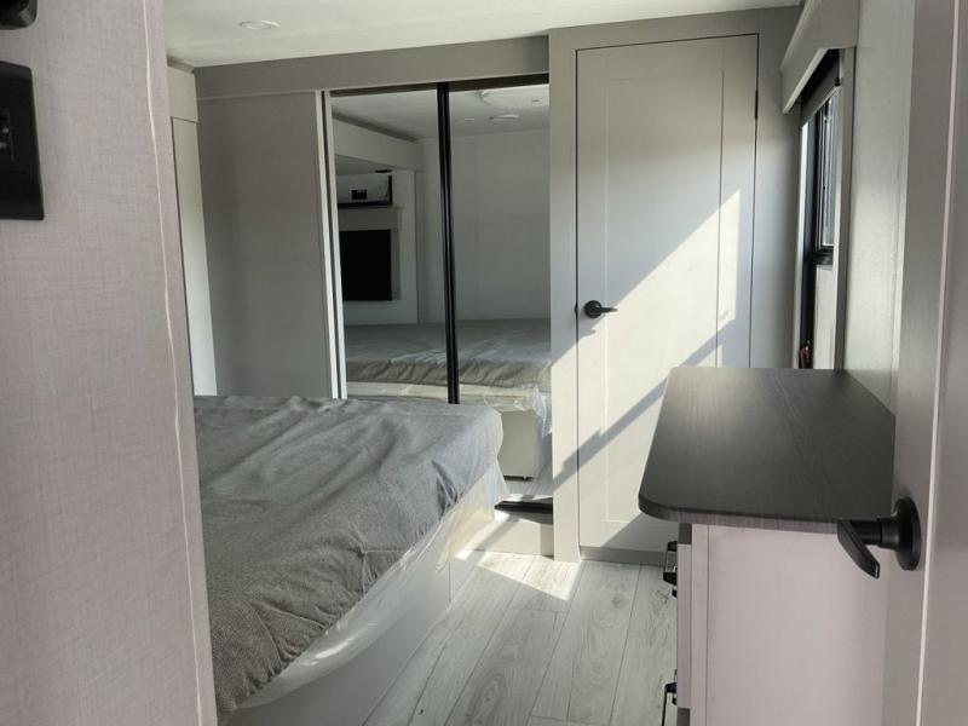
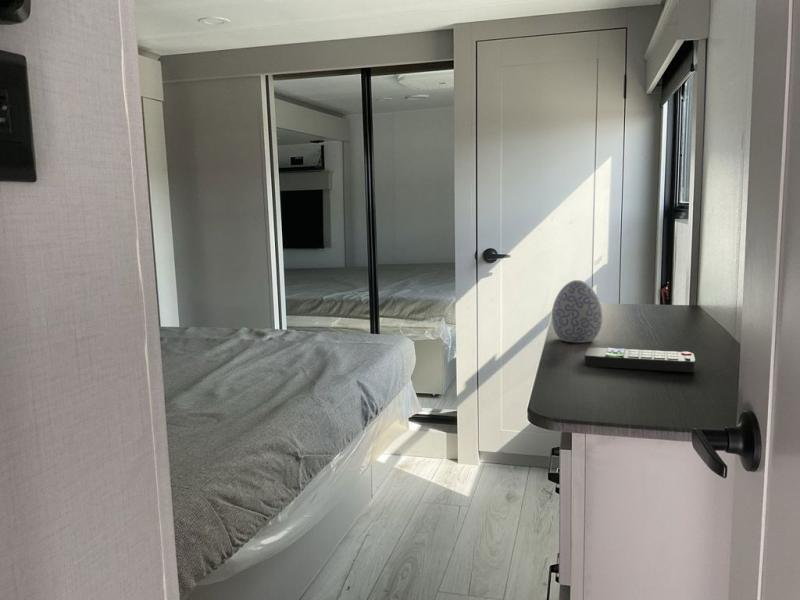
+ remote control [583,347,696,373]
+ decorative egg [551,279,604,344]
